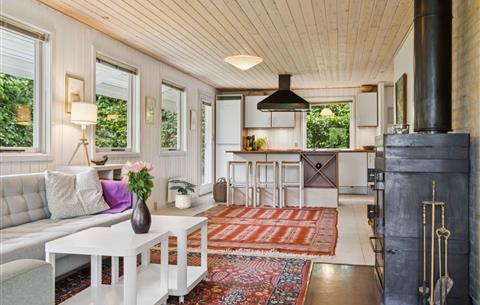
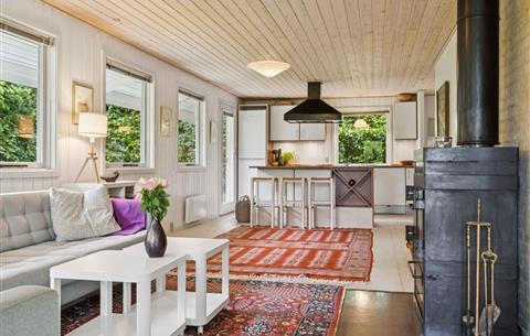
- potted plant [167,179,197,210]
